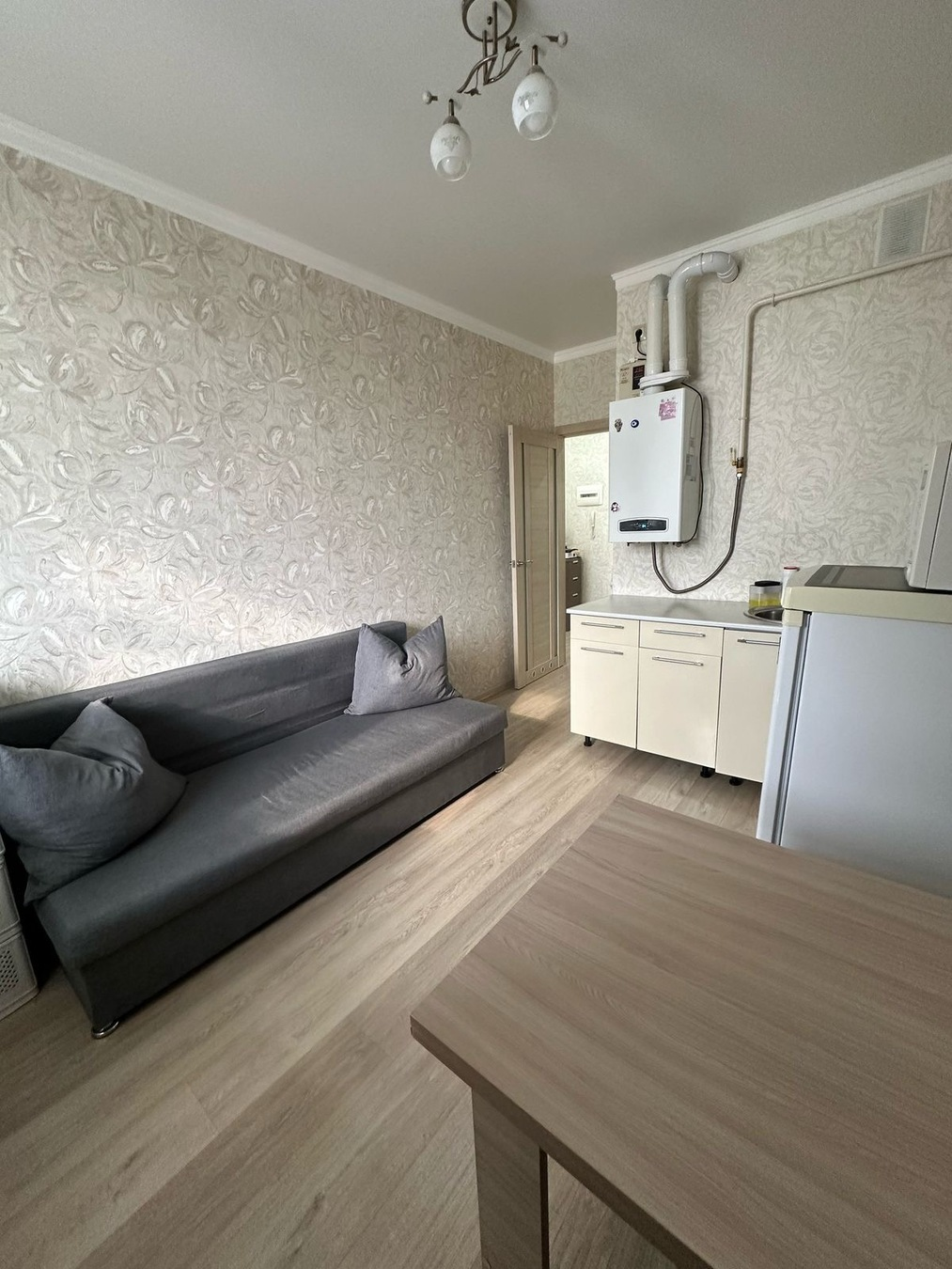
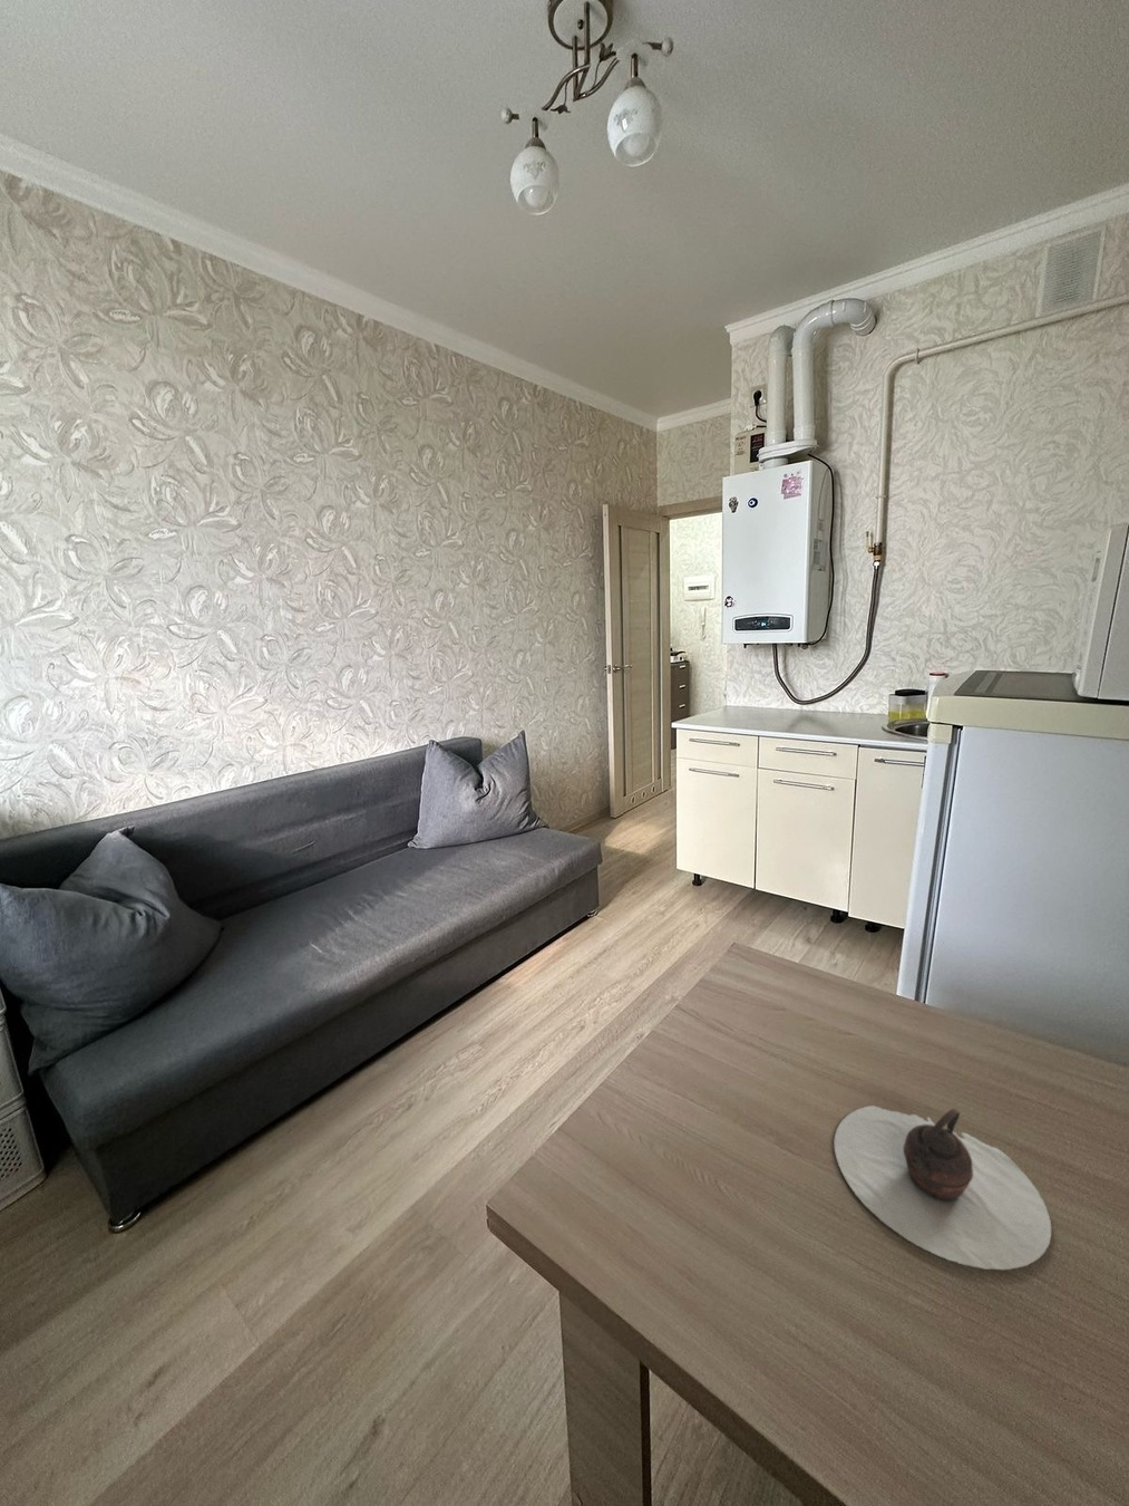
+ teapot [833,1105,1052,1271]
